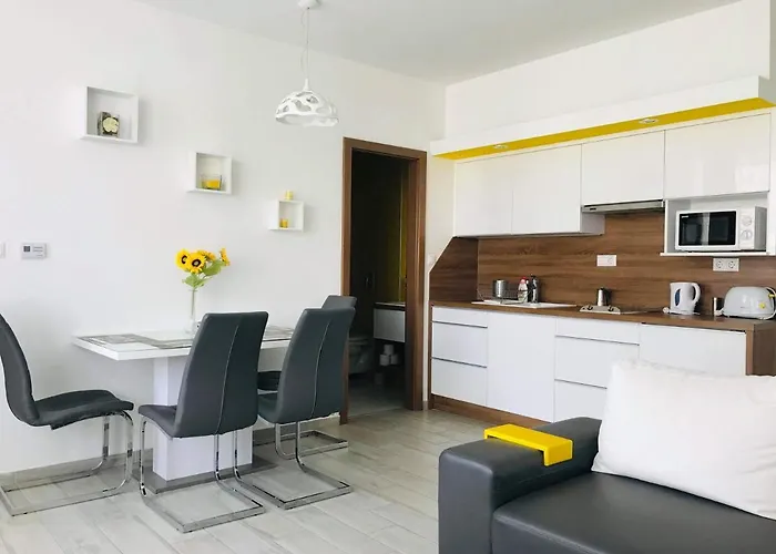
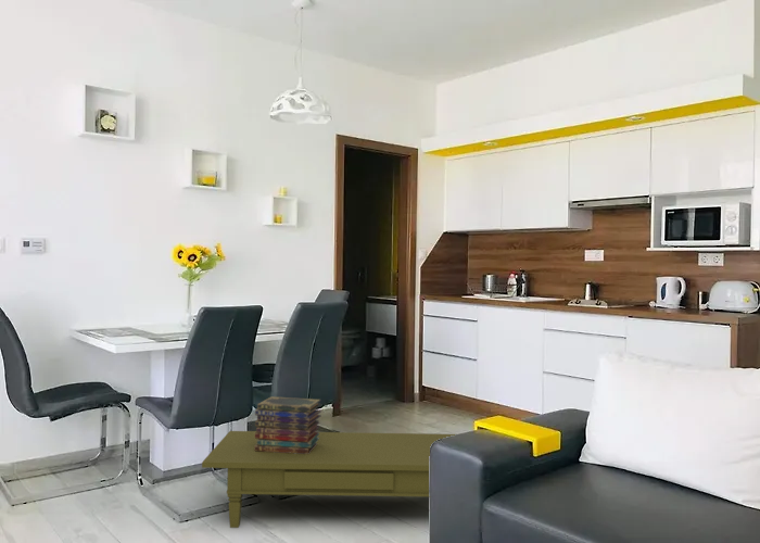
+ coffee table [201,430,456,529]
+ book stack [254,395,322,454]
